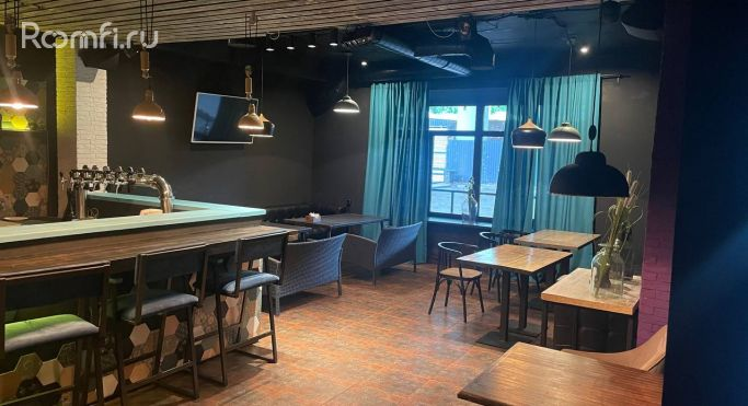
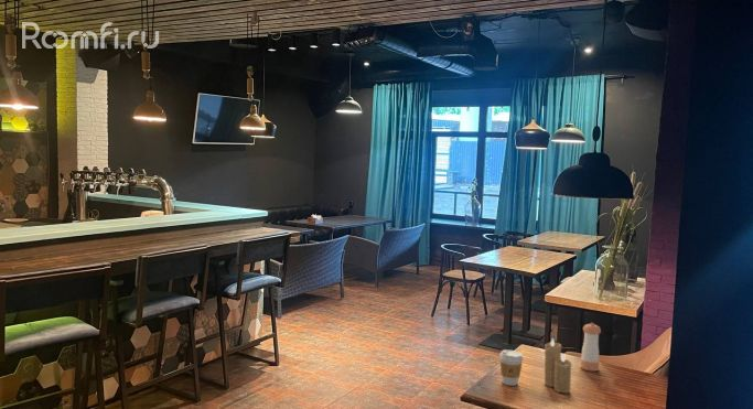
+ pepper shaker [579,322,602,373]
+ coffee cup [498,348,524,387]
+ candle [544,337,572,394]
